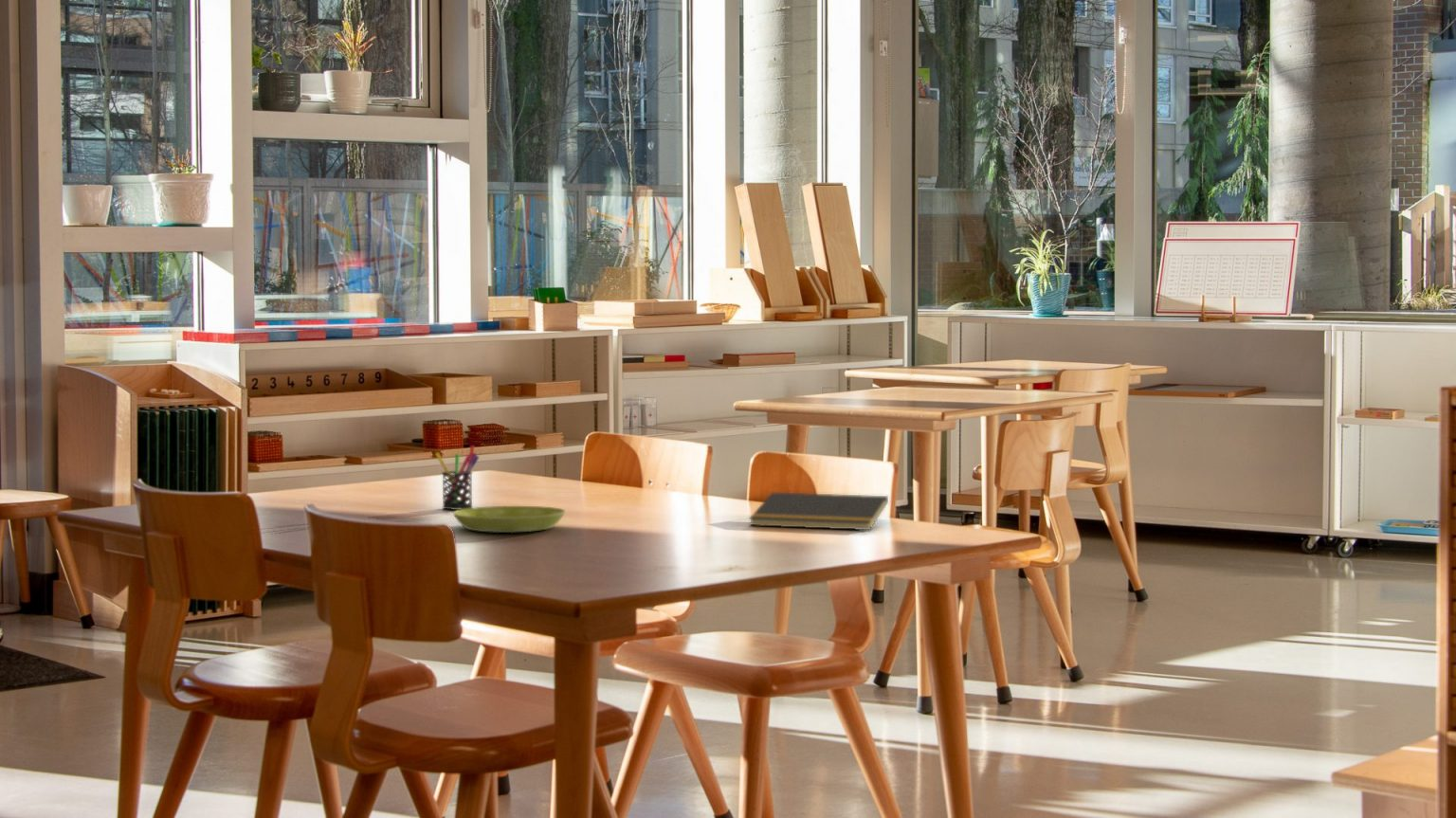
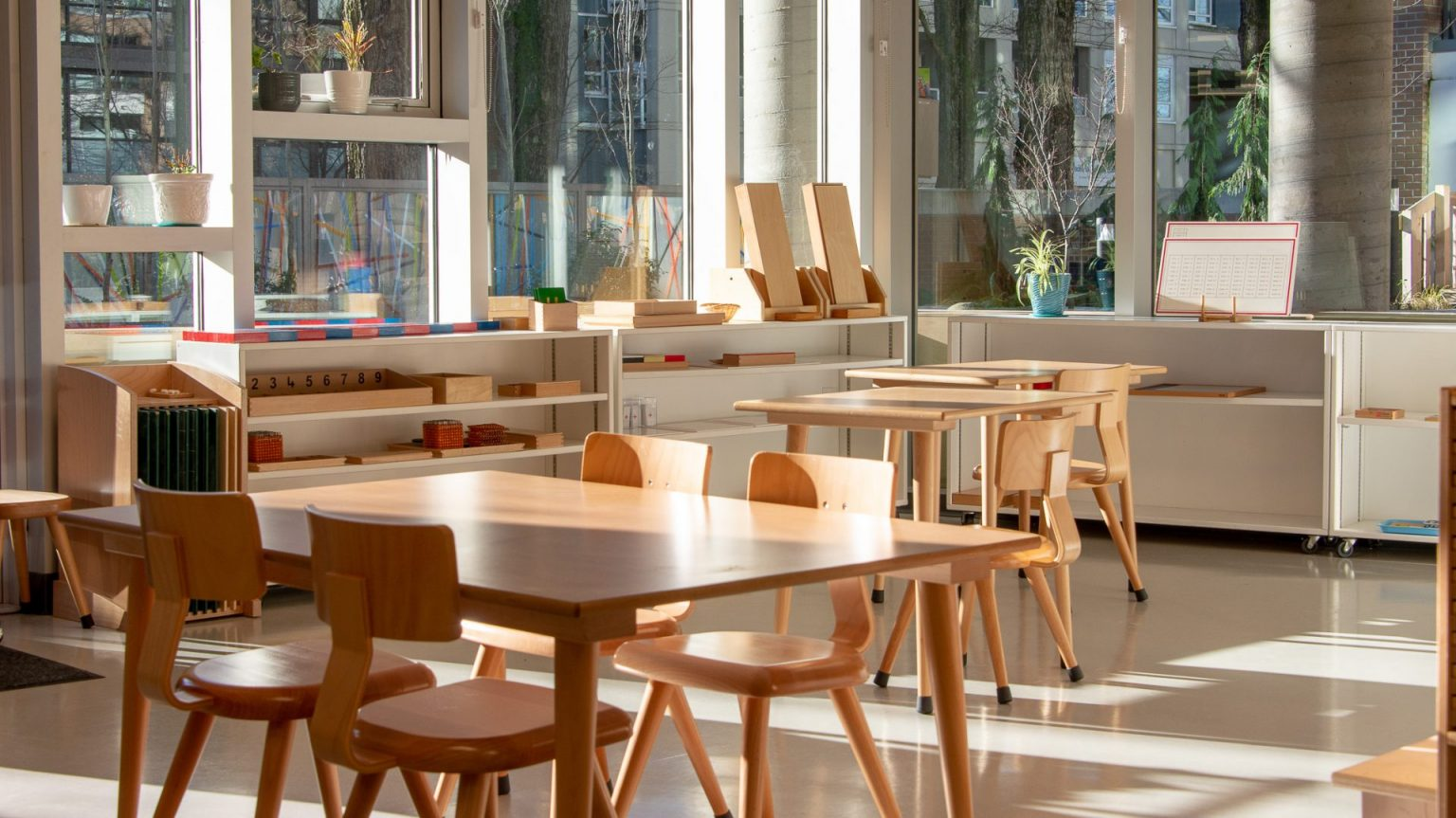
- saucer [452,505,567,534]
- notepad [748,491,889,531]
- pen holder [435,445,480,511]
